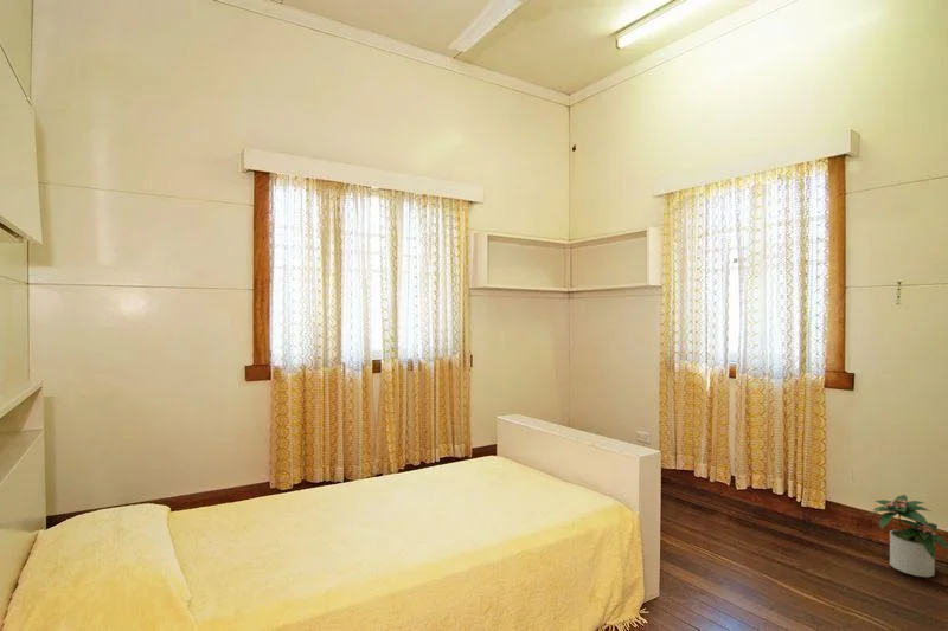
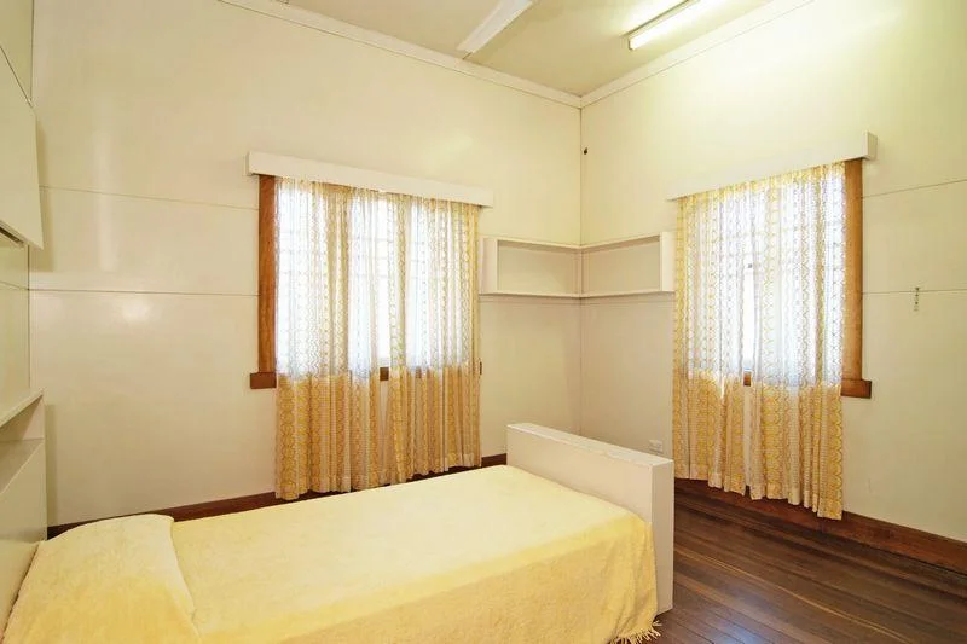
- potted plant [866,494,948,578]
